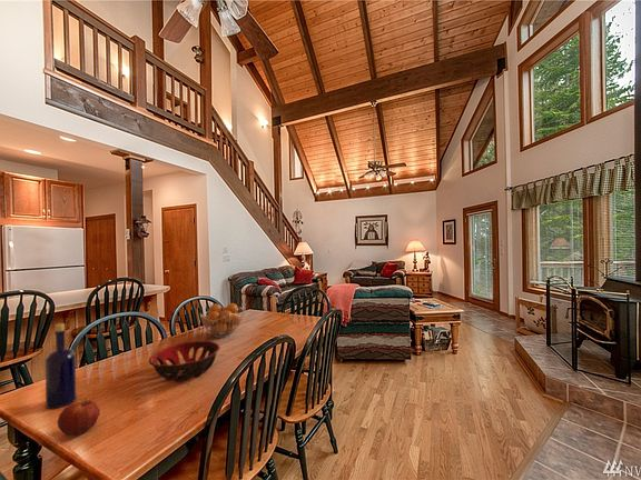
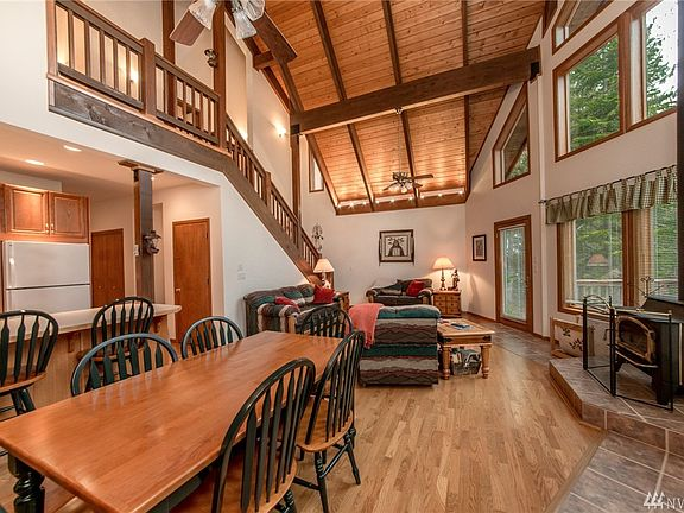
- bottle [45,322,78,410]
- fruit basket [199,302,245,339]
- apple [57,397,100,437]
- decorative bowl [148,340,221,382]
